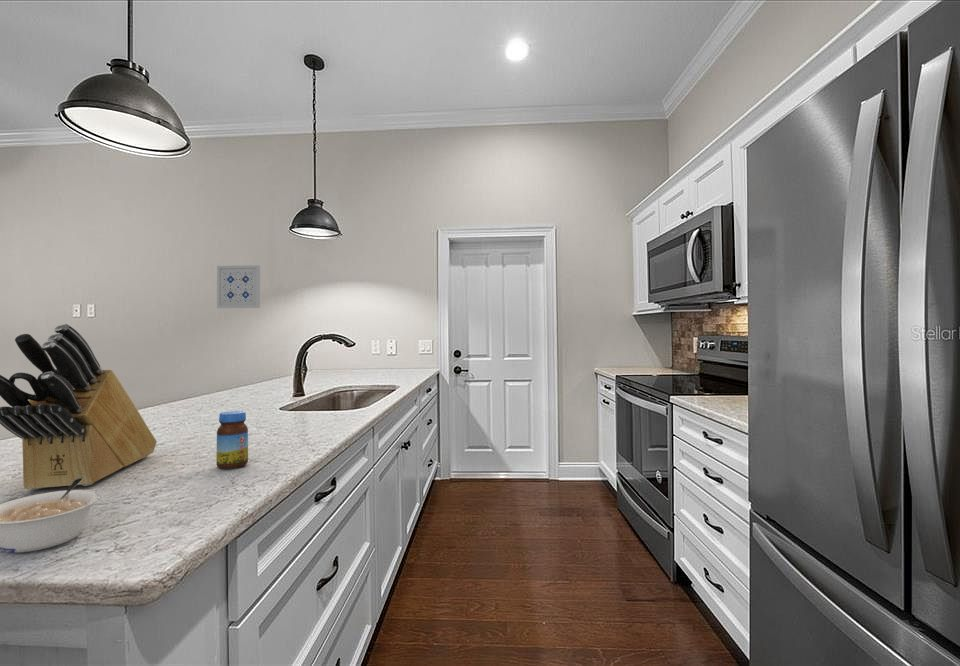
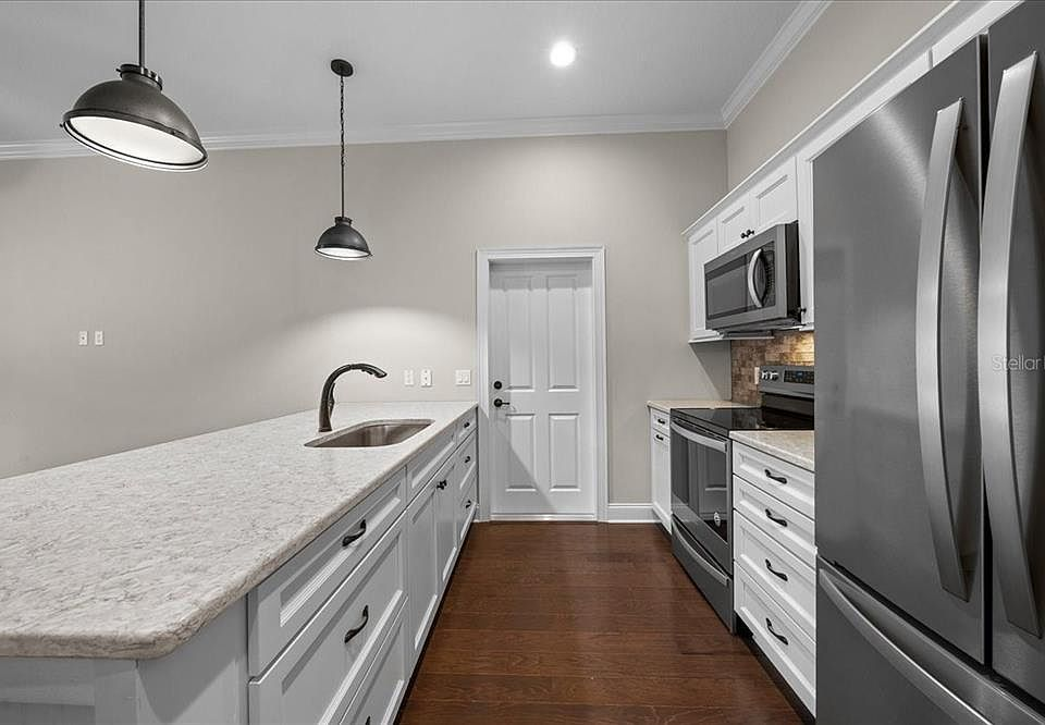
- legume [0,478,102,554]
- knife block [0,323,158,491]
- jar [215,410,249,470]
- wall art [216,264,261,309]
